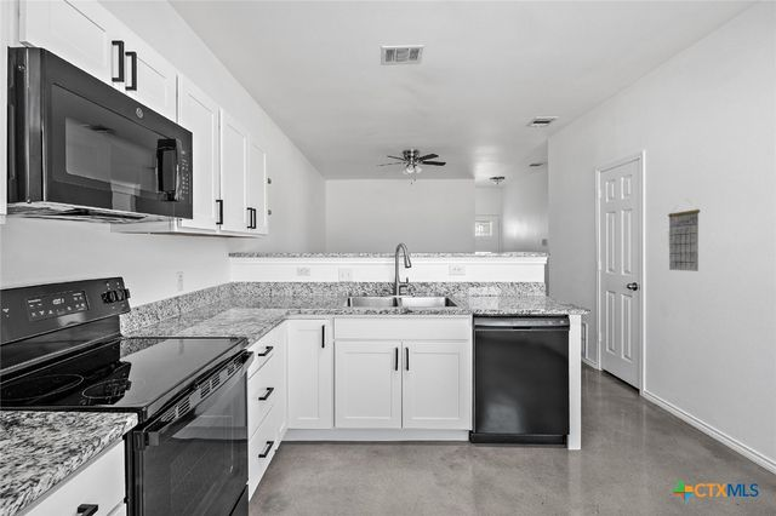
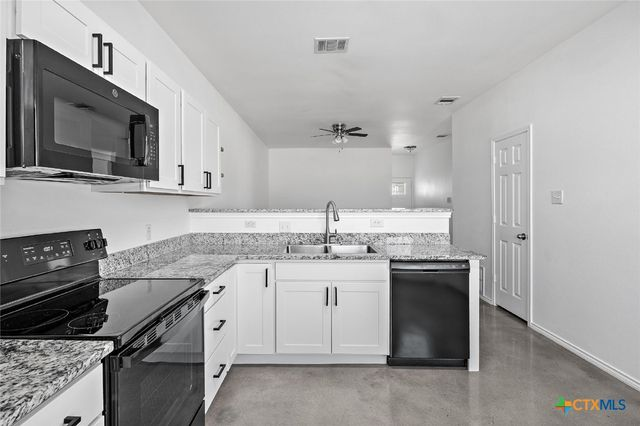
- calendar [667,199,701,273]
